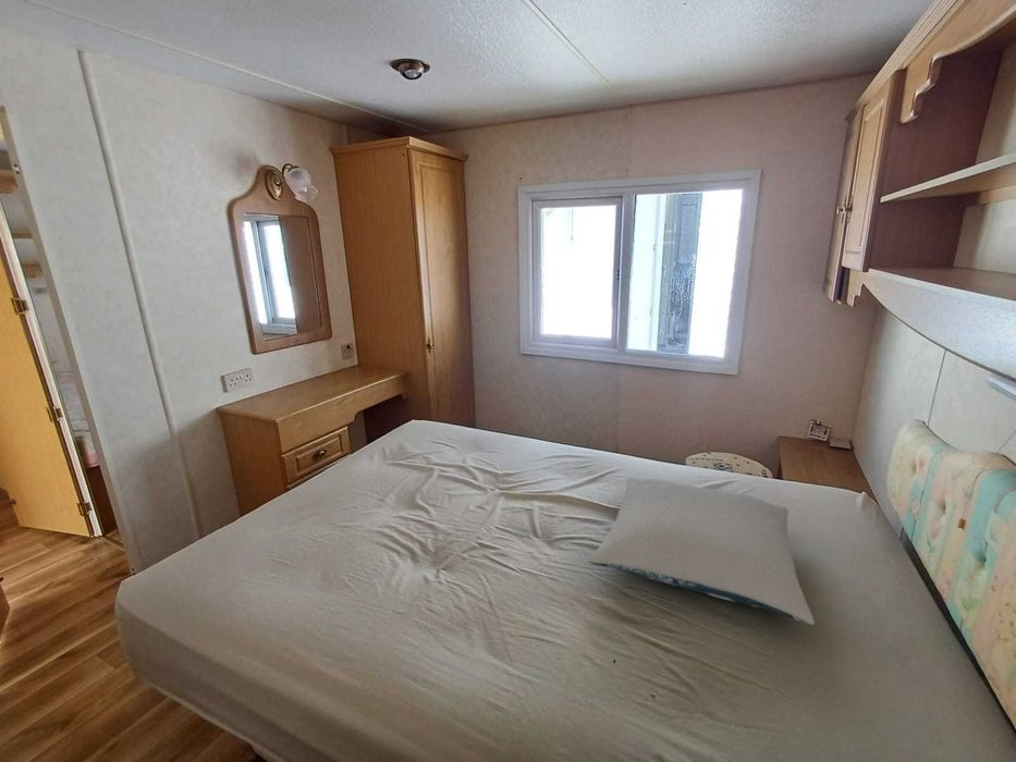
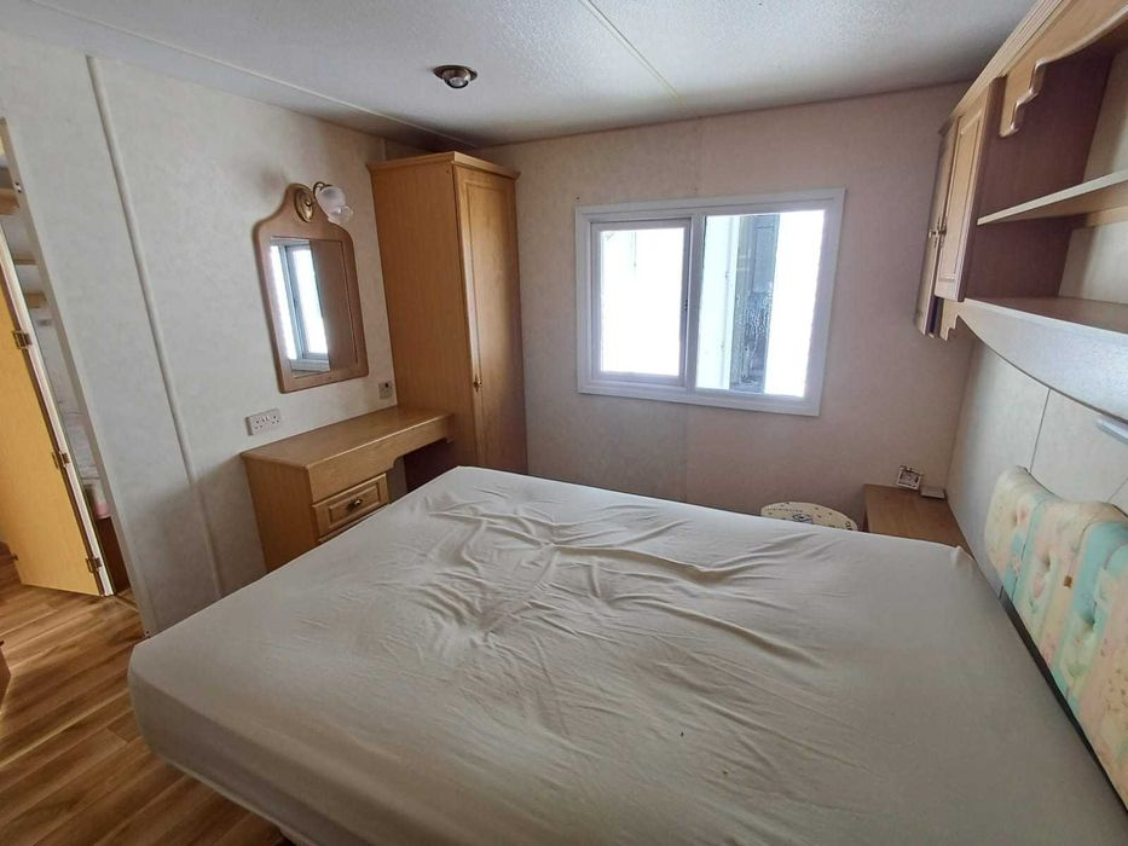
- pillow [588,477,816,627]
